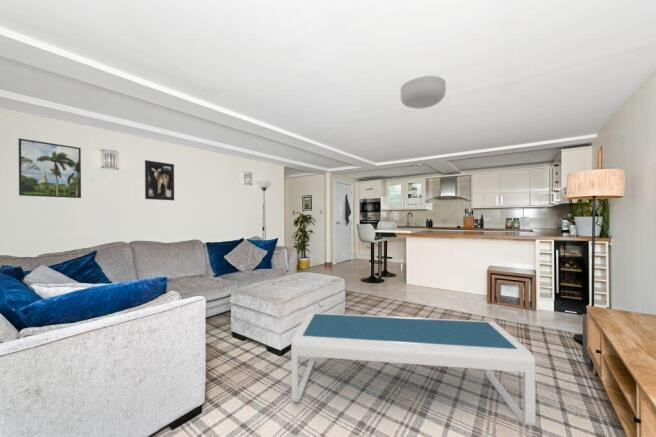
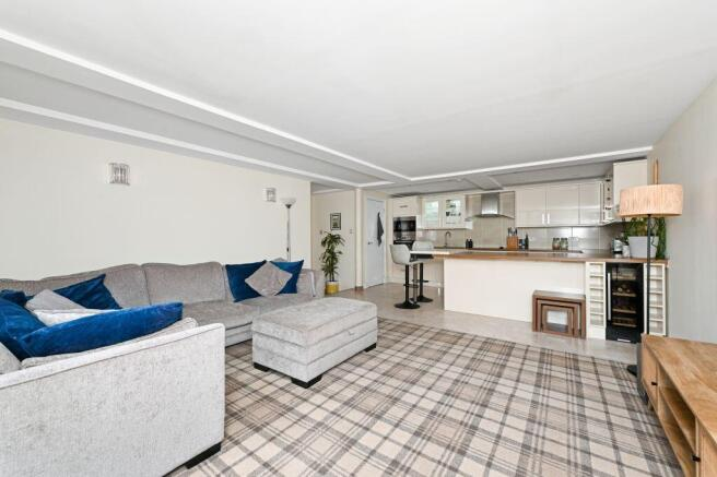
- coffee table [290,312,536,427]
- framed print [18,138,82,199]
- ceiling light [400,75,447,110]
- wall art [144,159,175,201]
